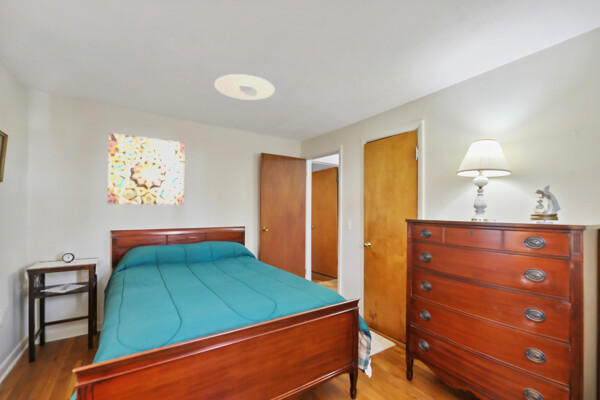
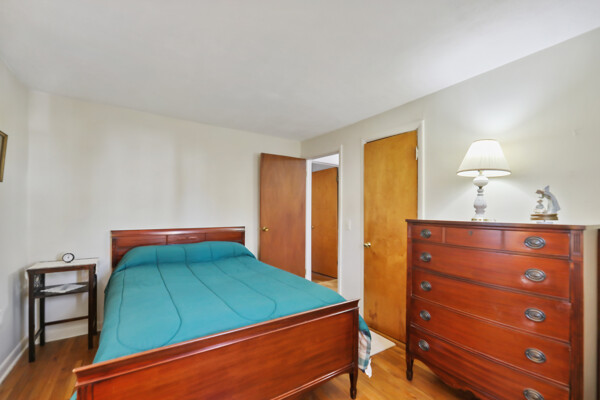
- ceiling light [214,73,276,101]
- wall art [106,132,186,205]
